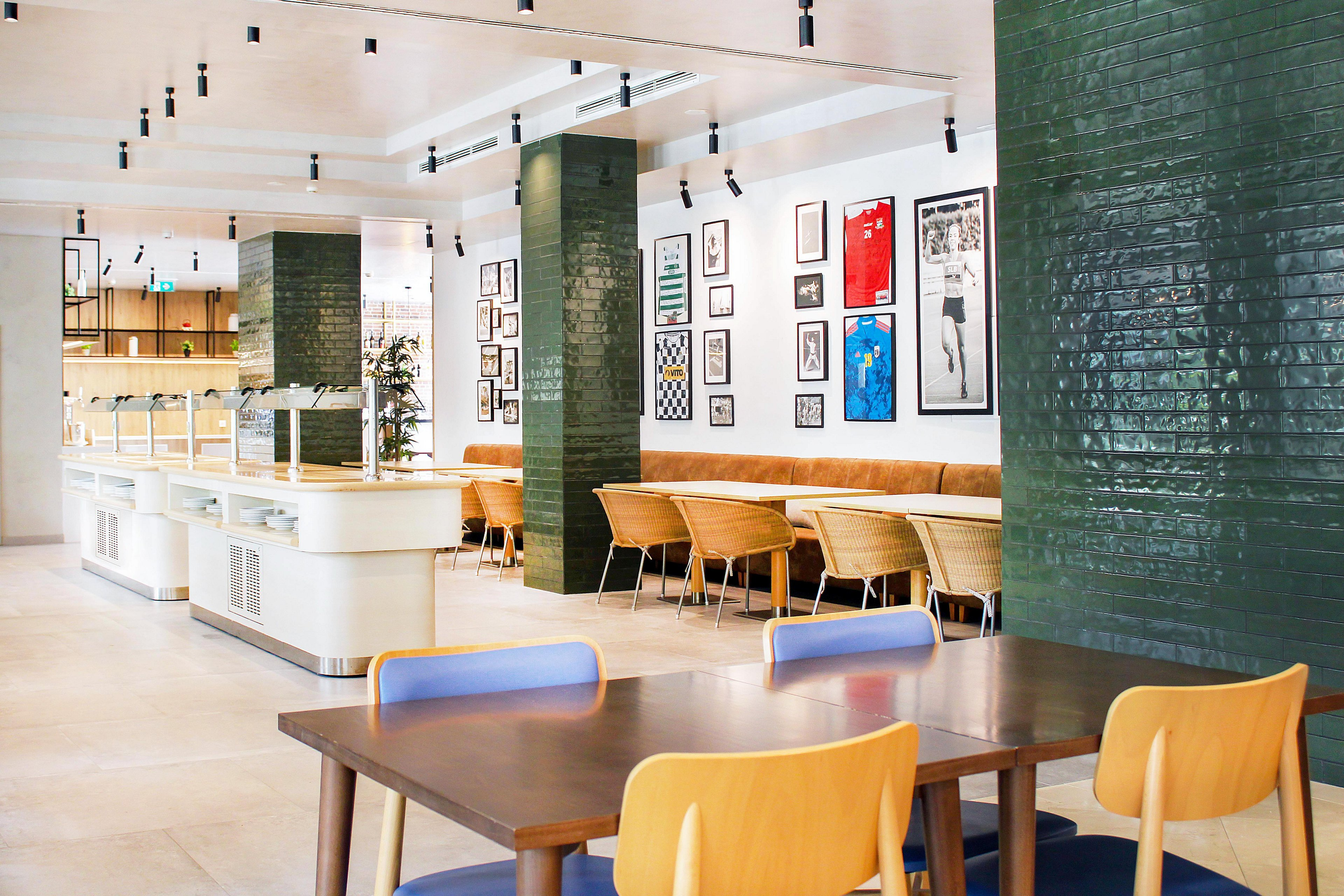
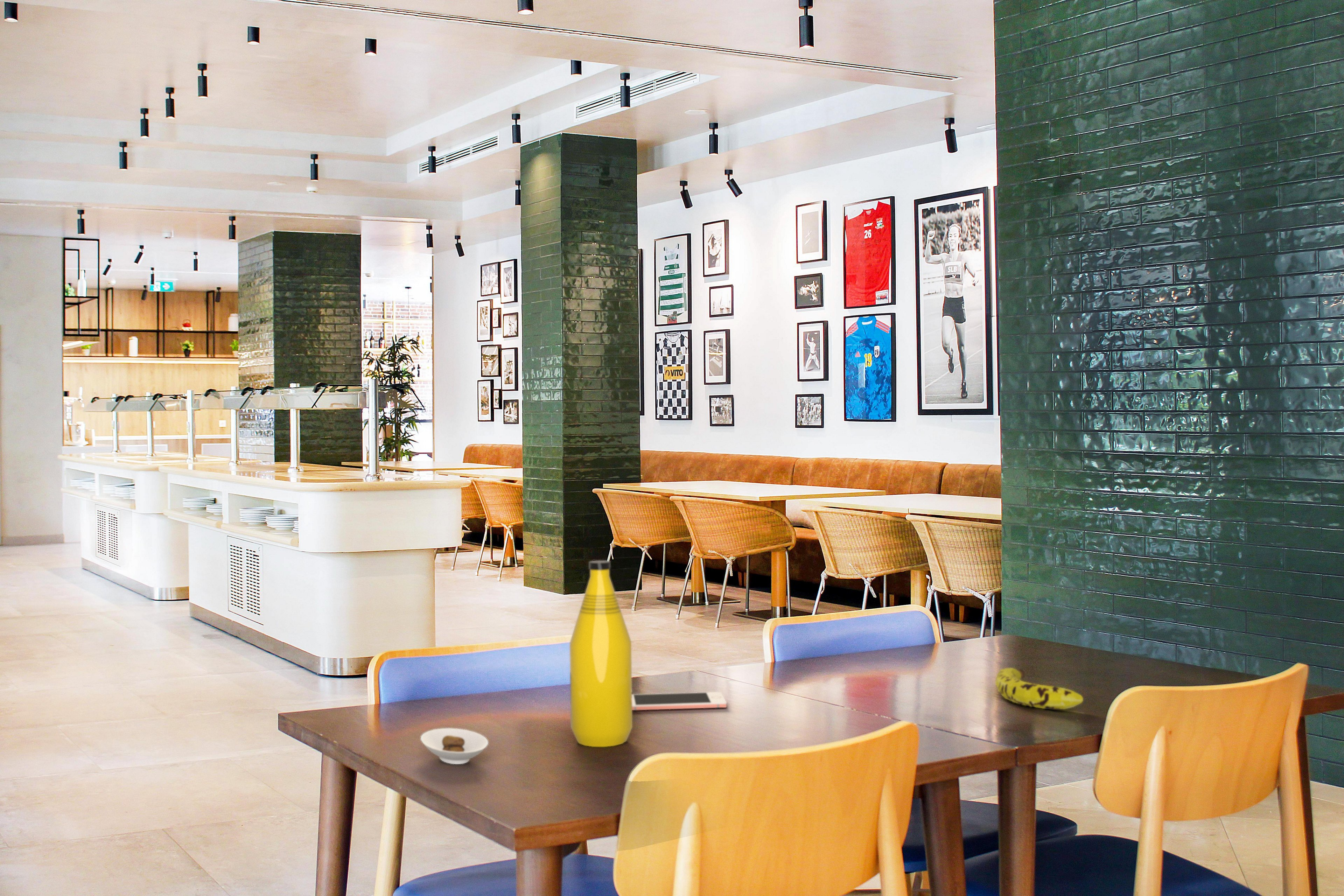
+ fruit [995,667,1084,710]
+ cell phone [632,692,727,711]
+ saucer [420,728,489,765]
+ bottle [569,560,633,747]
